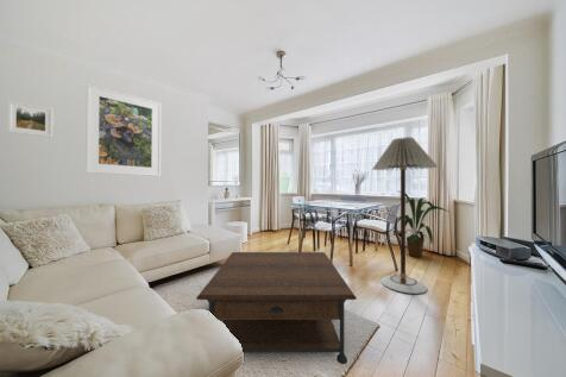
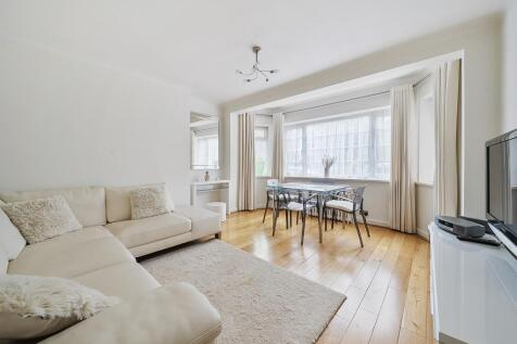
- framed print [84,82,163,177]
- coffee table [195,251,358,365]
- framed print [6,99,55,138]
- house plant [396,190,449,258]
- floor lamp [371,136,439,295]
